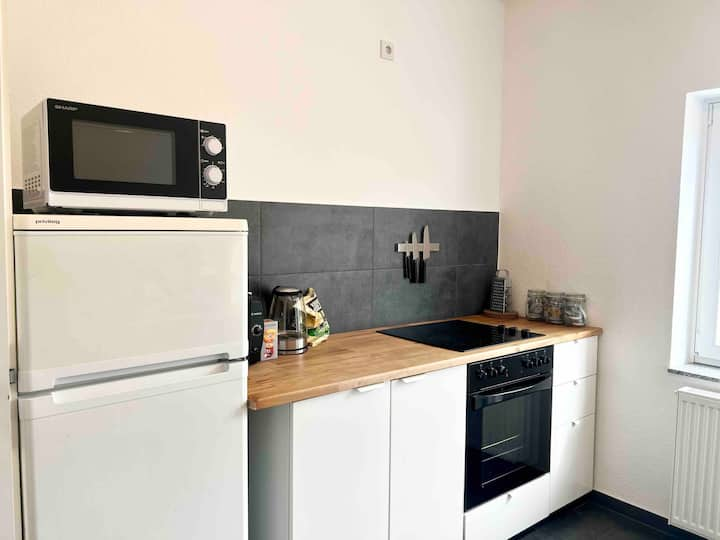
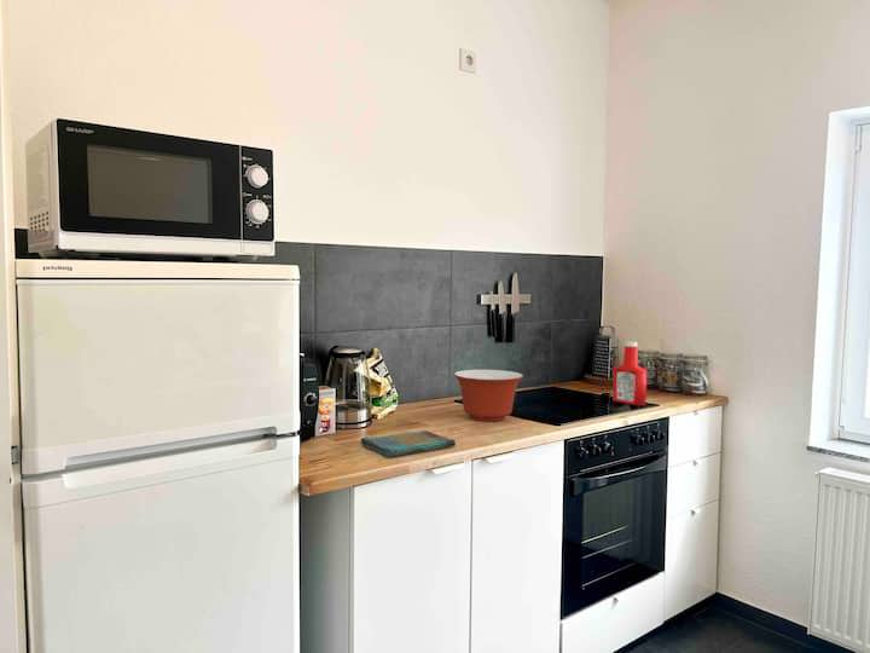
+ mixing bowl [453,369,524,422]
+ soap bottle [611,340,648,406]
+ dish towel [359,429,457,458]
